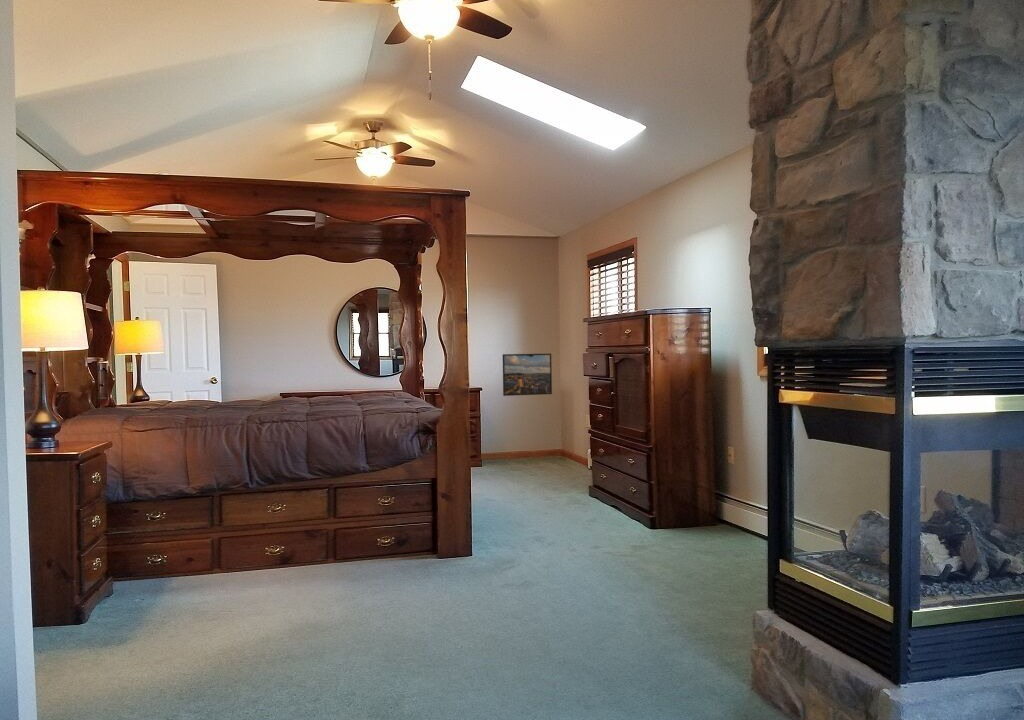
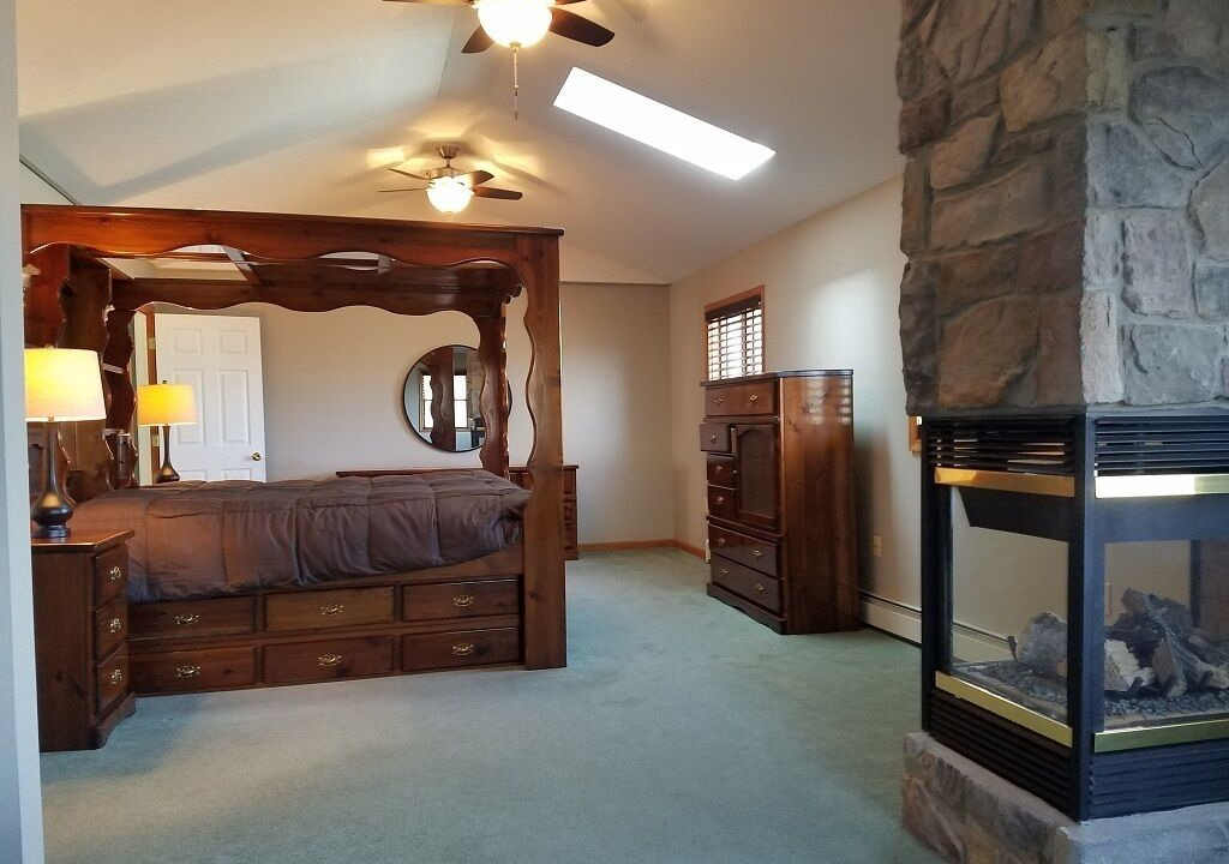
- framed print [502,353,553,397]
